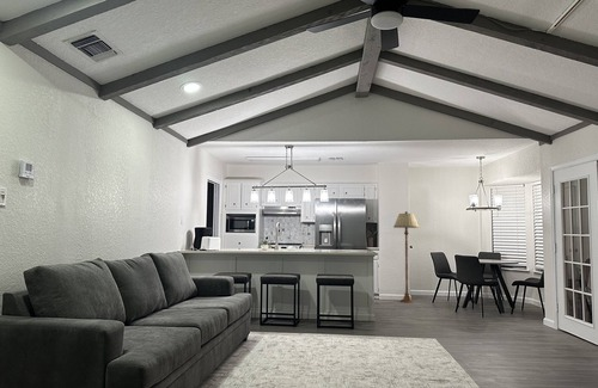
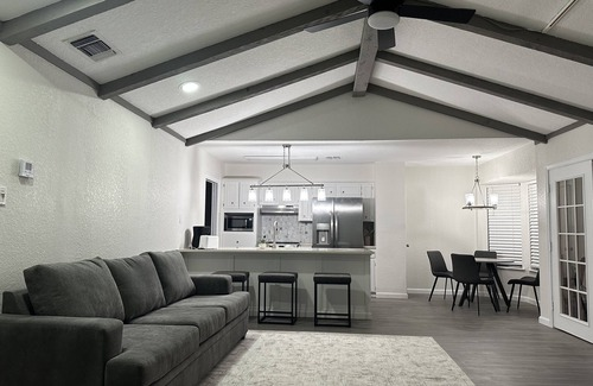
- floor lamp [392,210,421,304]
